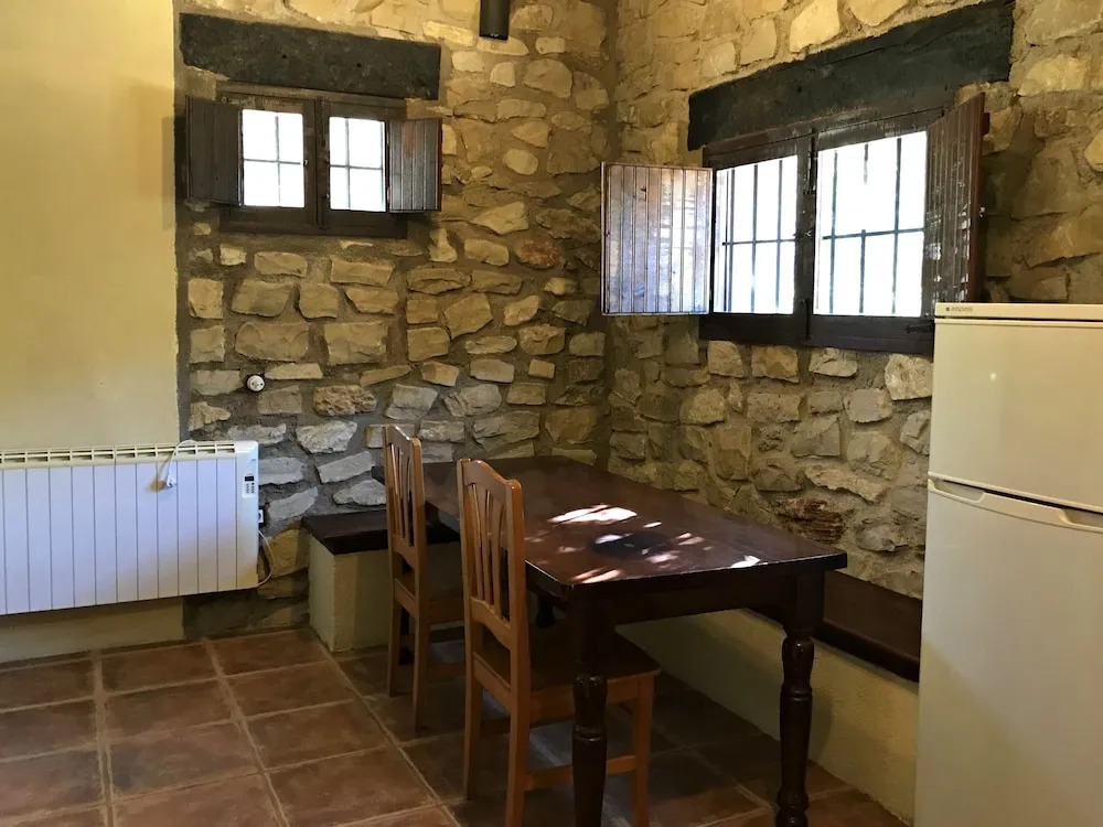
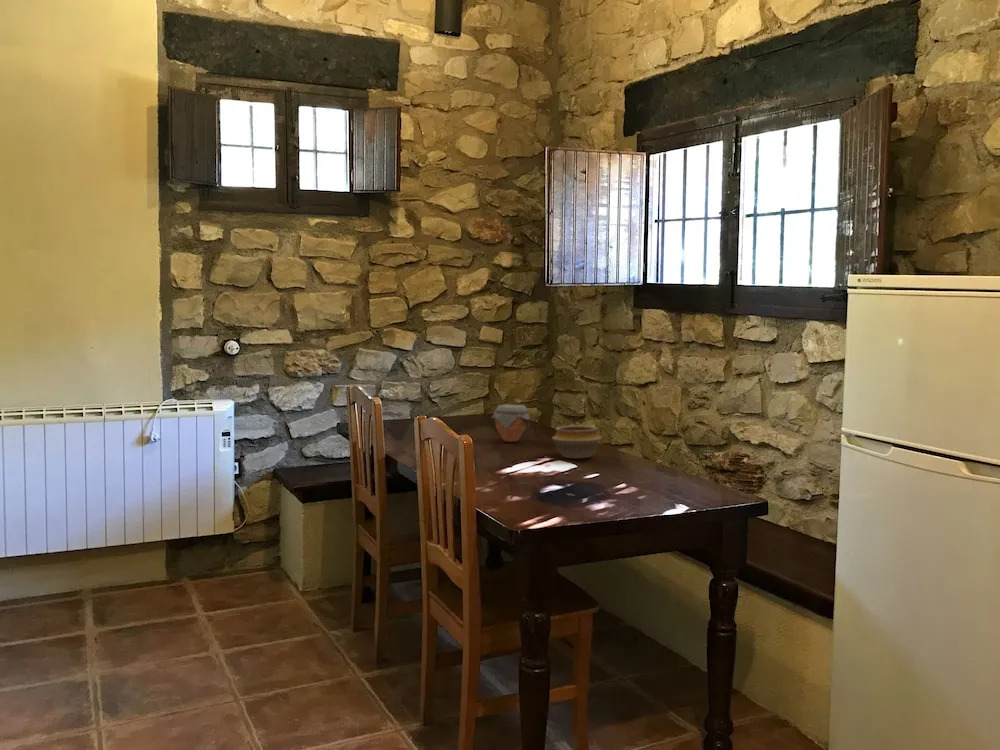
+ bowl [551,425,603,459]
+ jar [490,403,531,443]
